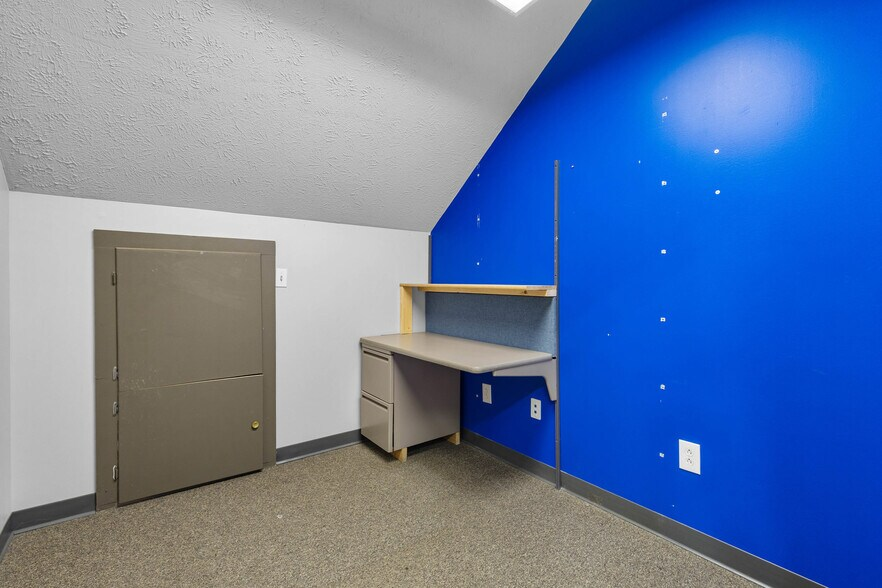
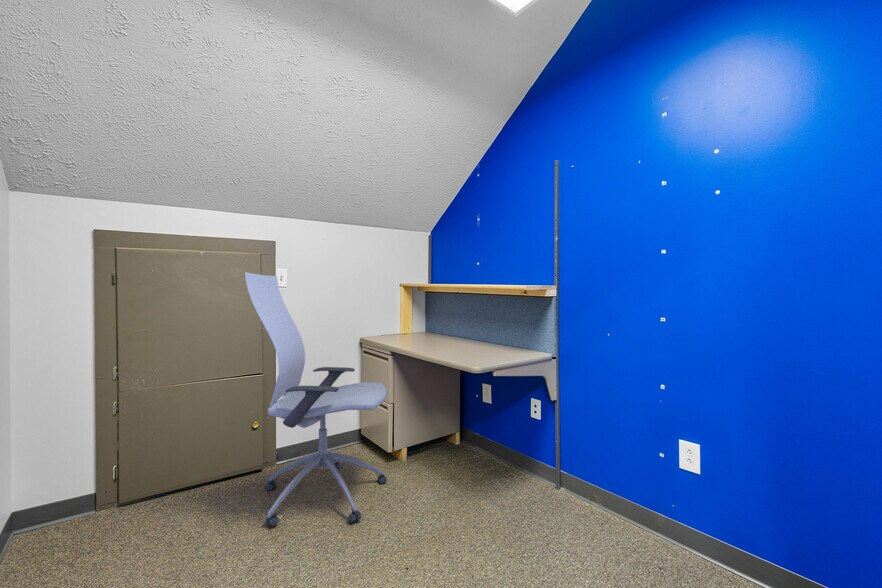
+ office chair [244,271,388,527]
